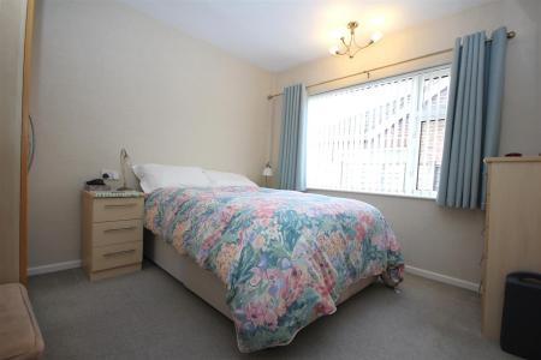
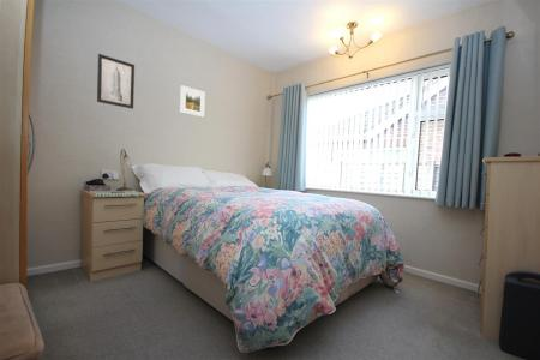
+ wall art [96,53,136,110]
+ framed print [179,84,206,119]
